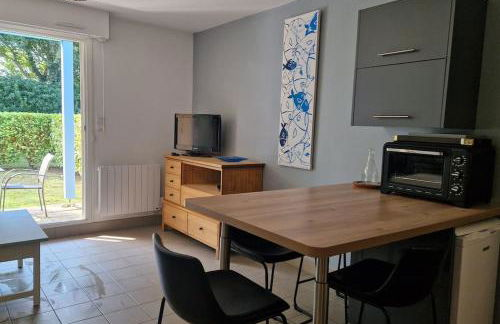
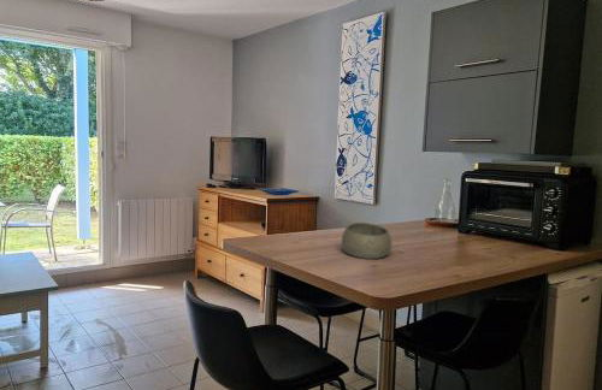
+ bowl [341,221,393,260]
